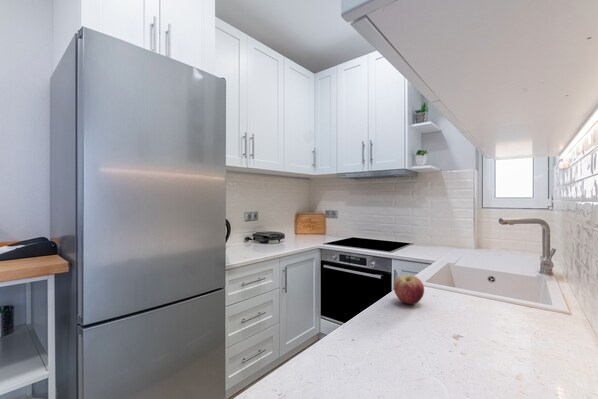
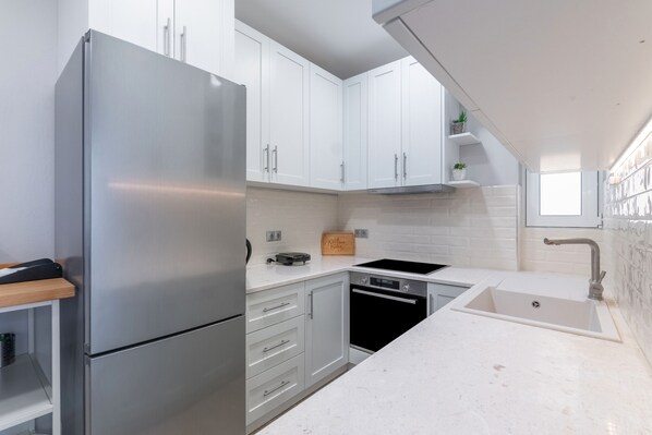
- apple [393,274,425,305]
